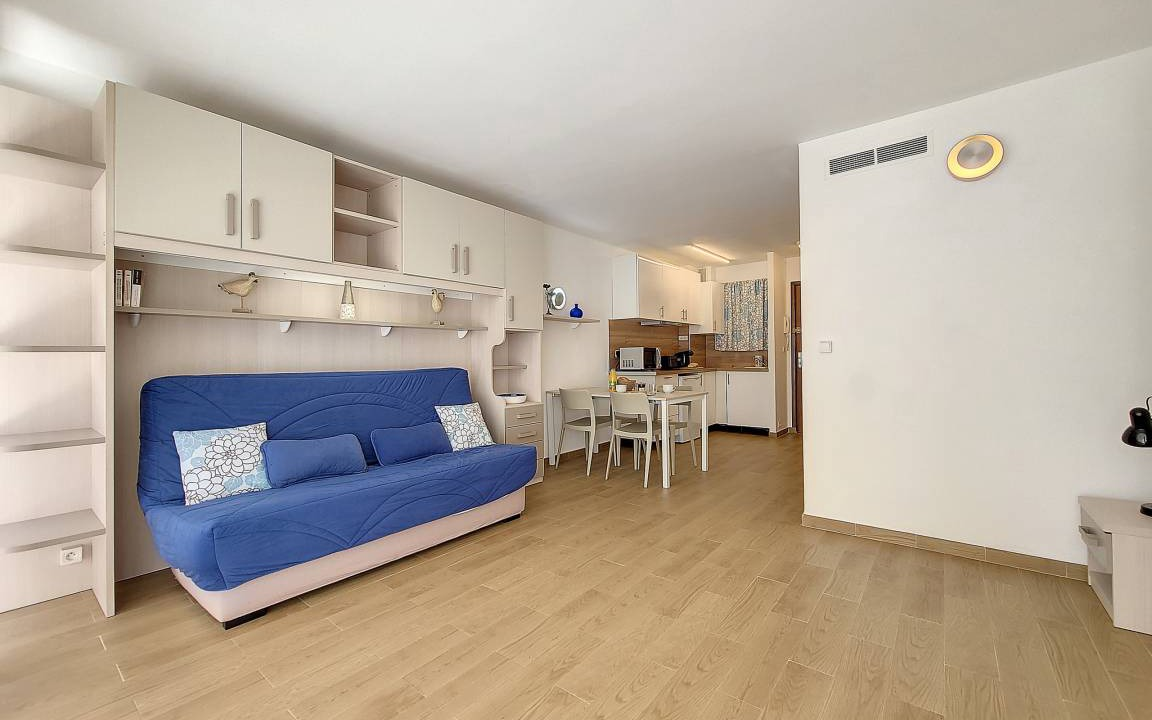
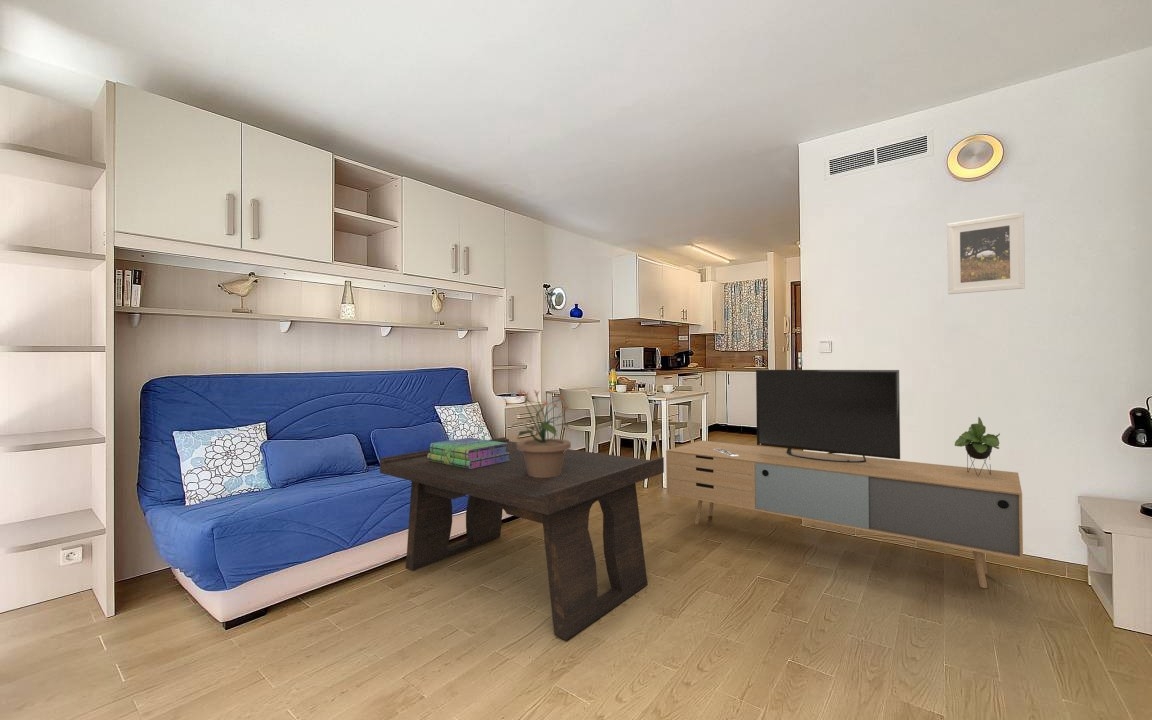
+ media console [665,369,1024,589]
+ stack of books [427,437,511,469]
+ potted plant [510,389,572,477]
+ coffee table [379,436,665,641]
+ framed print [946,211,1026,295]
